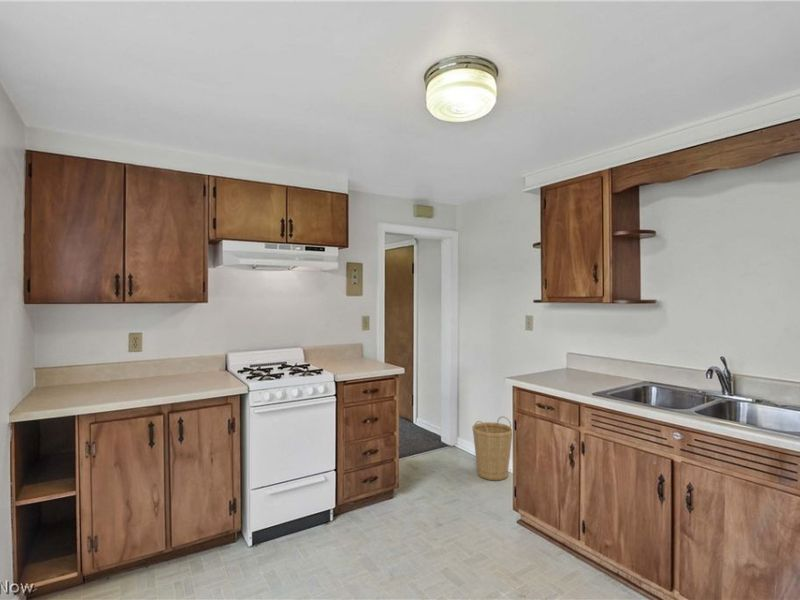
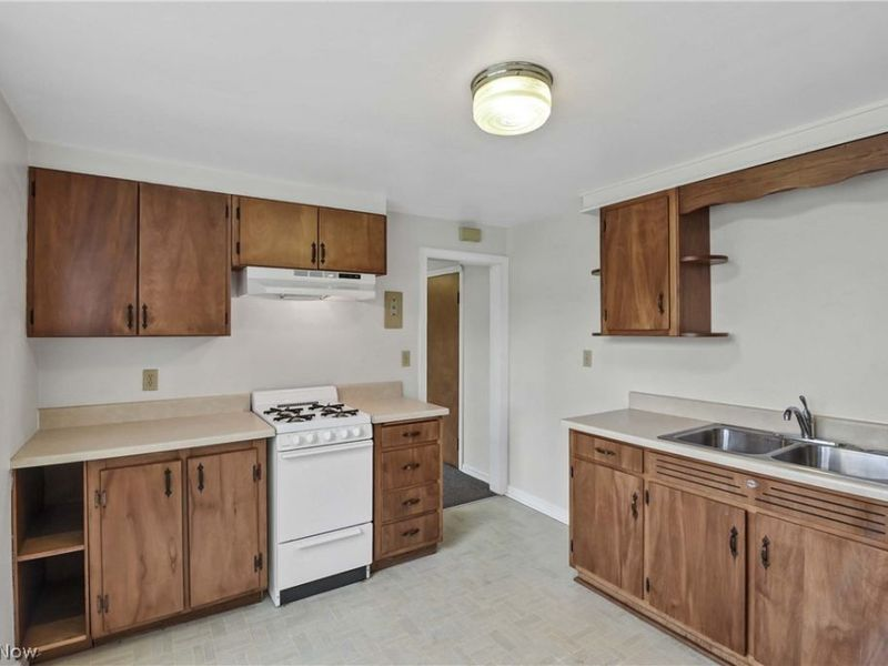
- basket [471,415,513,482]
